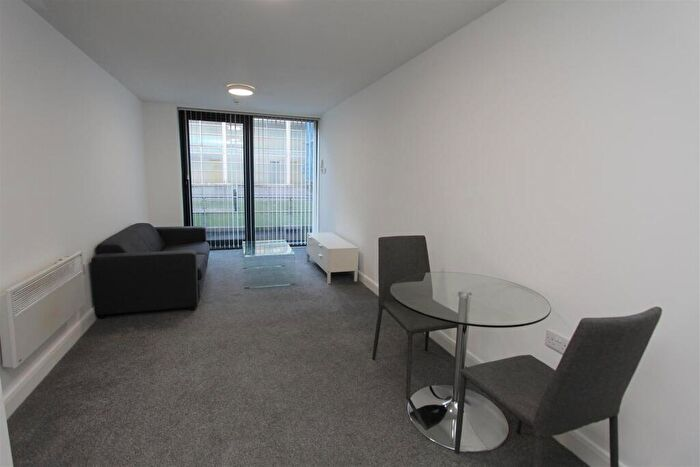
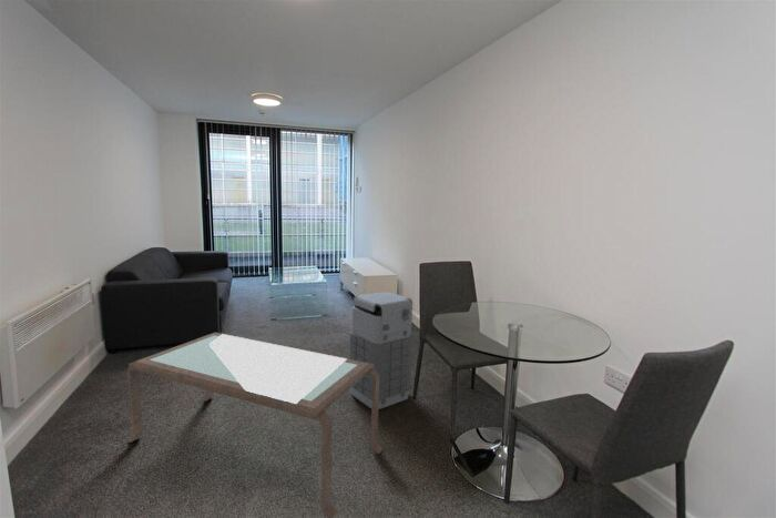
+ grenade [348,291,413,410]
+ coffee table [126,332,384,518]
